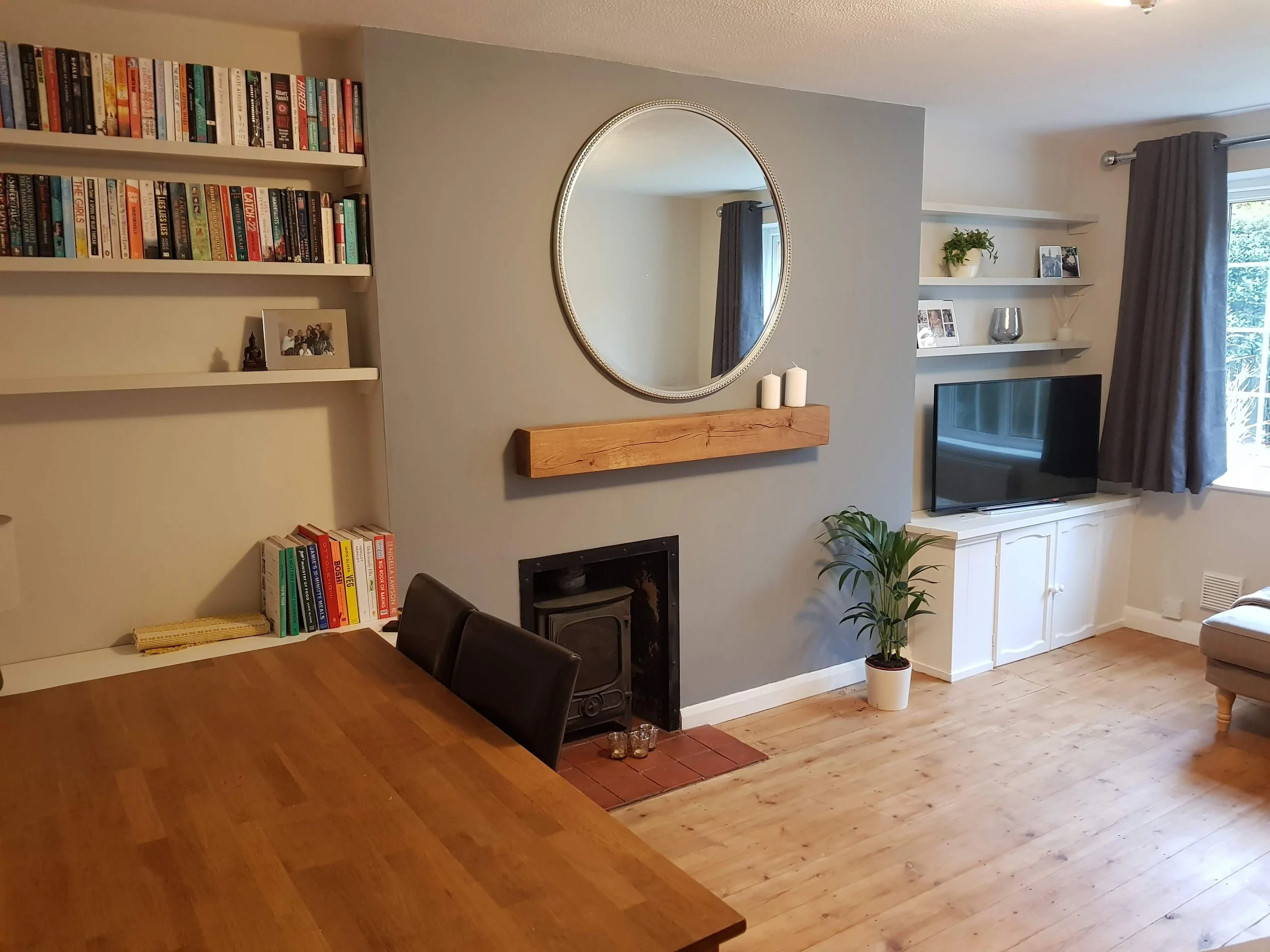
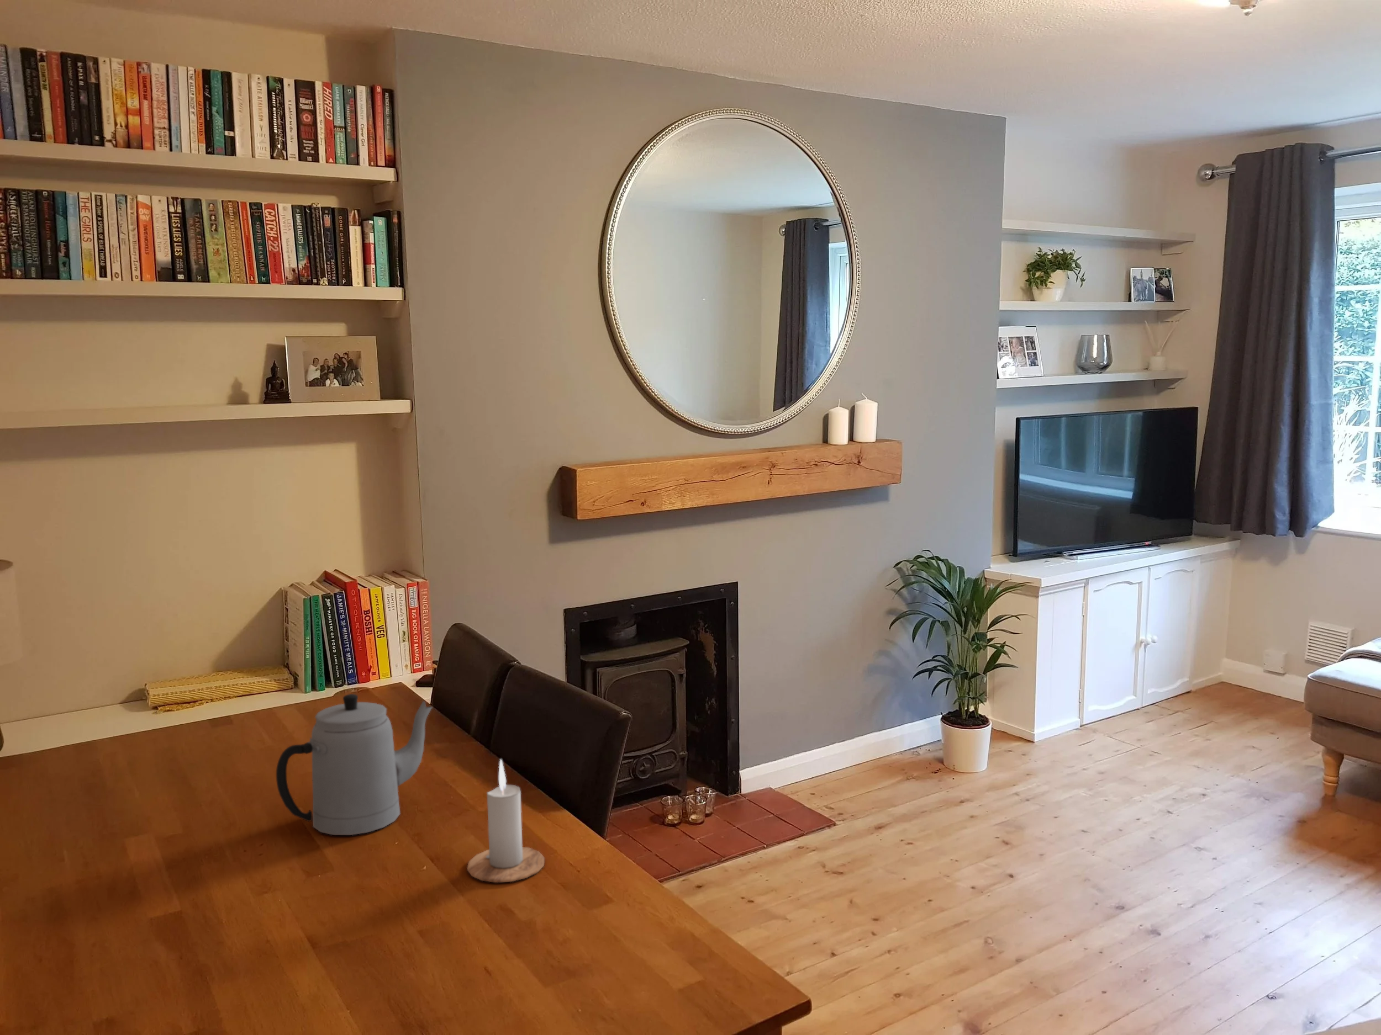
+ candle [466,759,545,883]
+ teapot [275,694,433,836]
